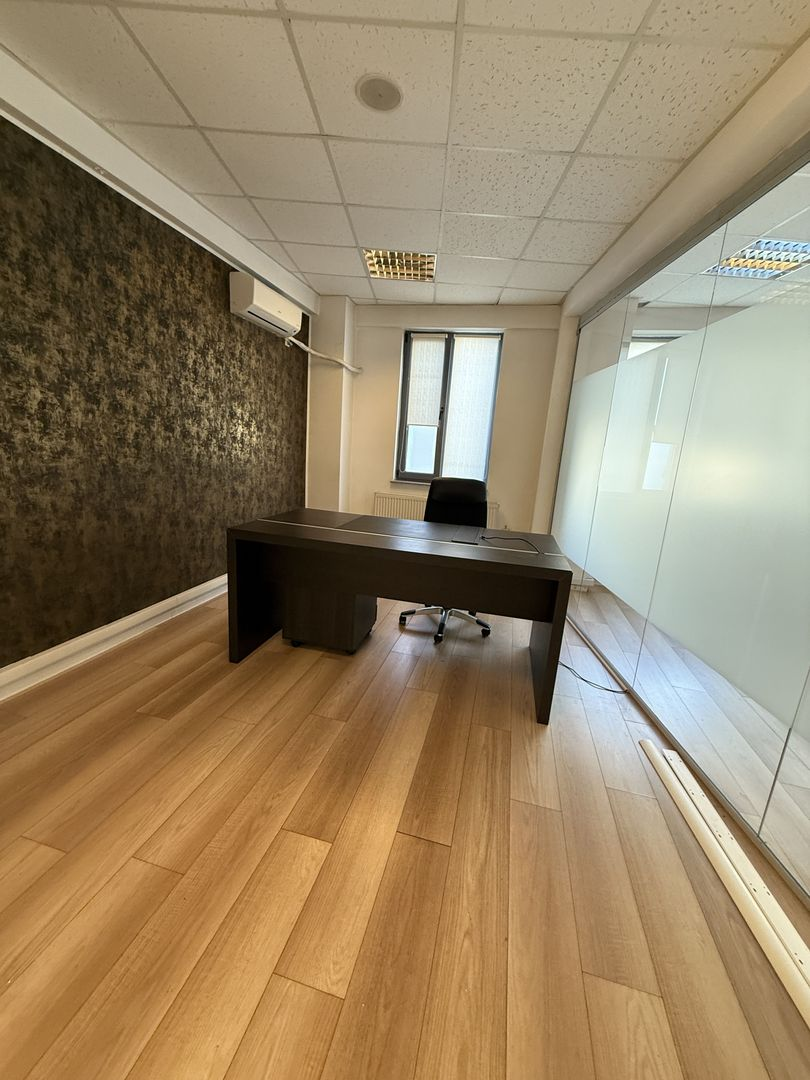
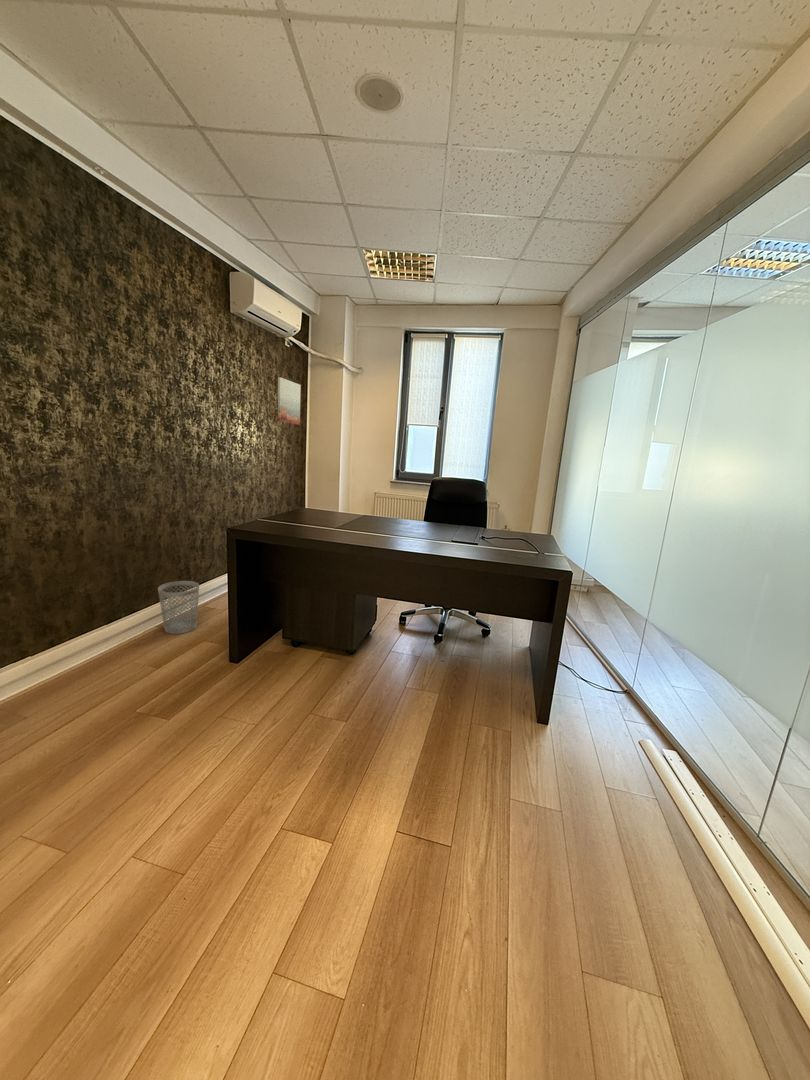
+ wastebasket [157,580,200,635]
+ wall art [277,376,302,426]
